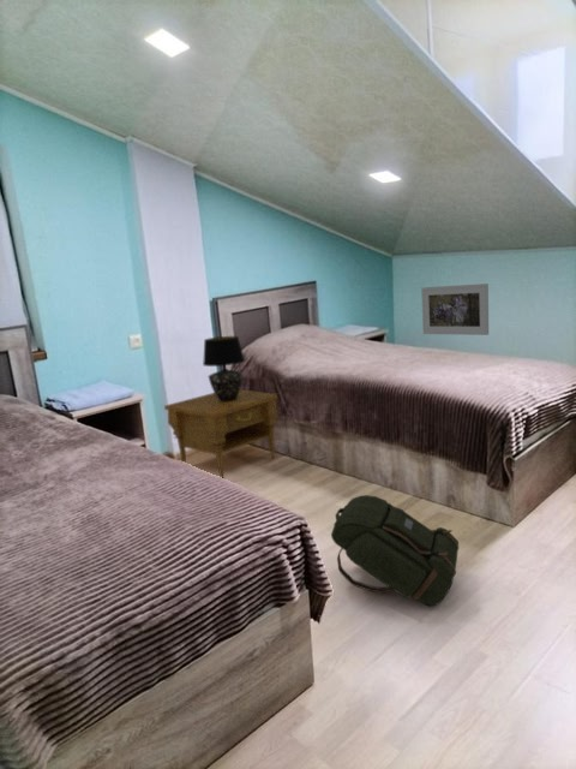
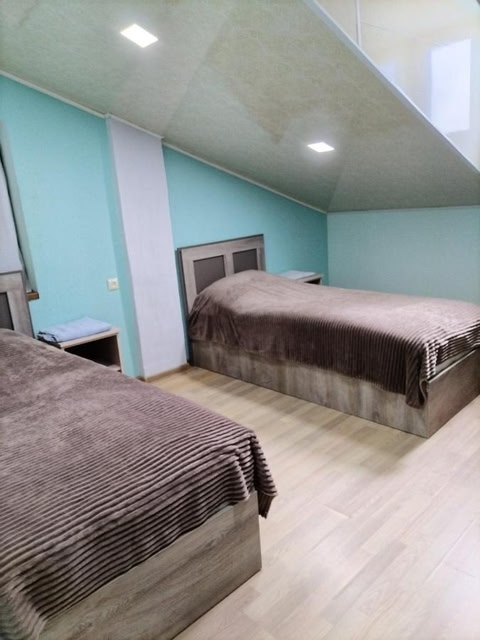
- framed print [420,282,490,336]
- table lamp [202,335,246,401]
- nightstand [163,389,278,479]
- backpack [330,494,460,607]
